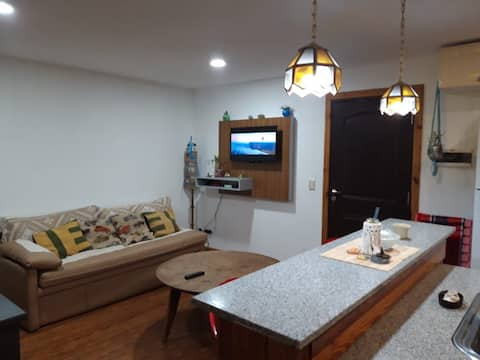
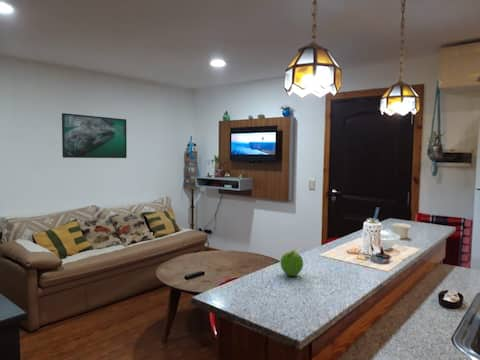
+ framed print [61,112,128,159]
+ fruit [279,249,304,277]
